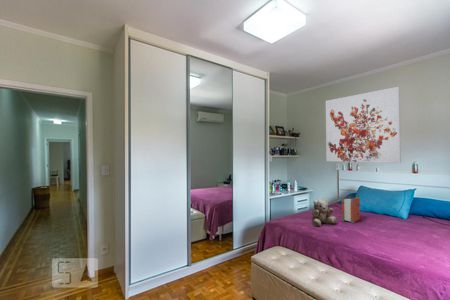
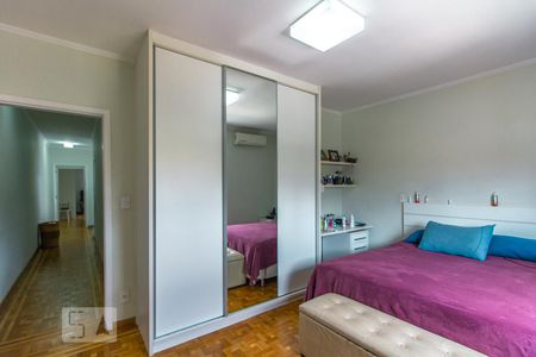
- book [340,196,361,224]
- teddy bear [311,198,338,227]
- wall art [325,86,402,164]
